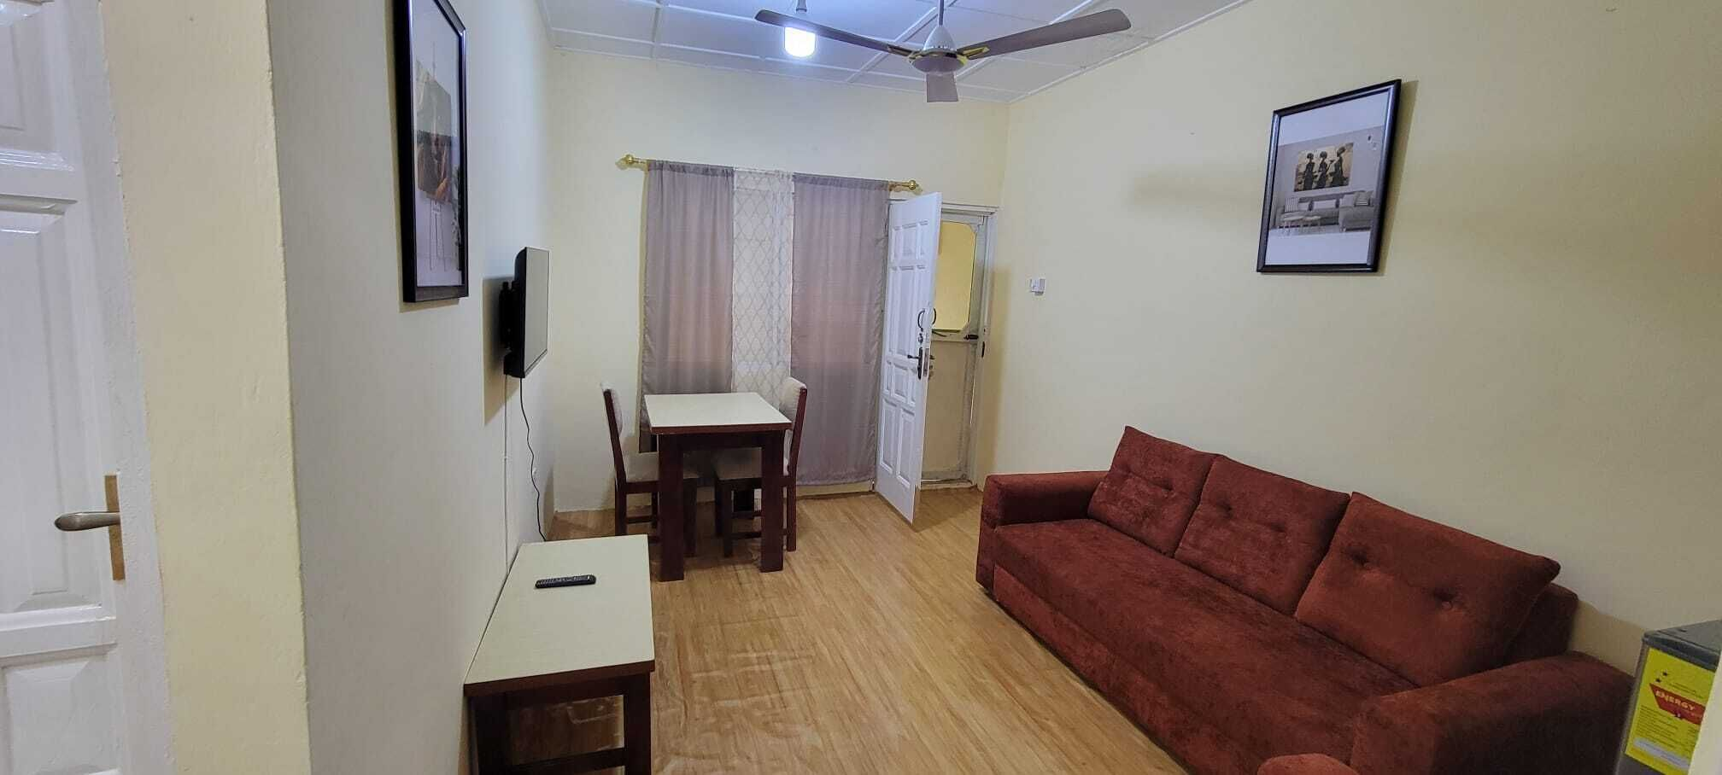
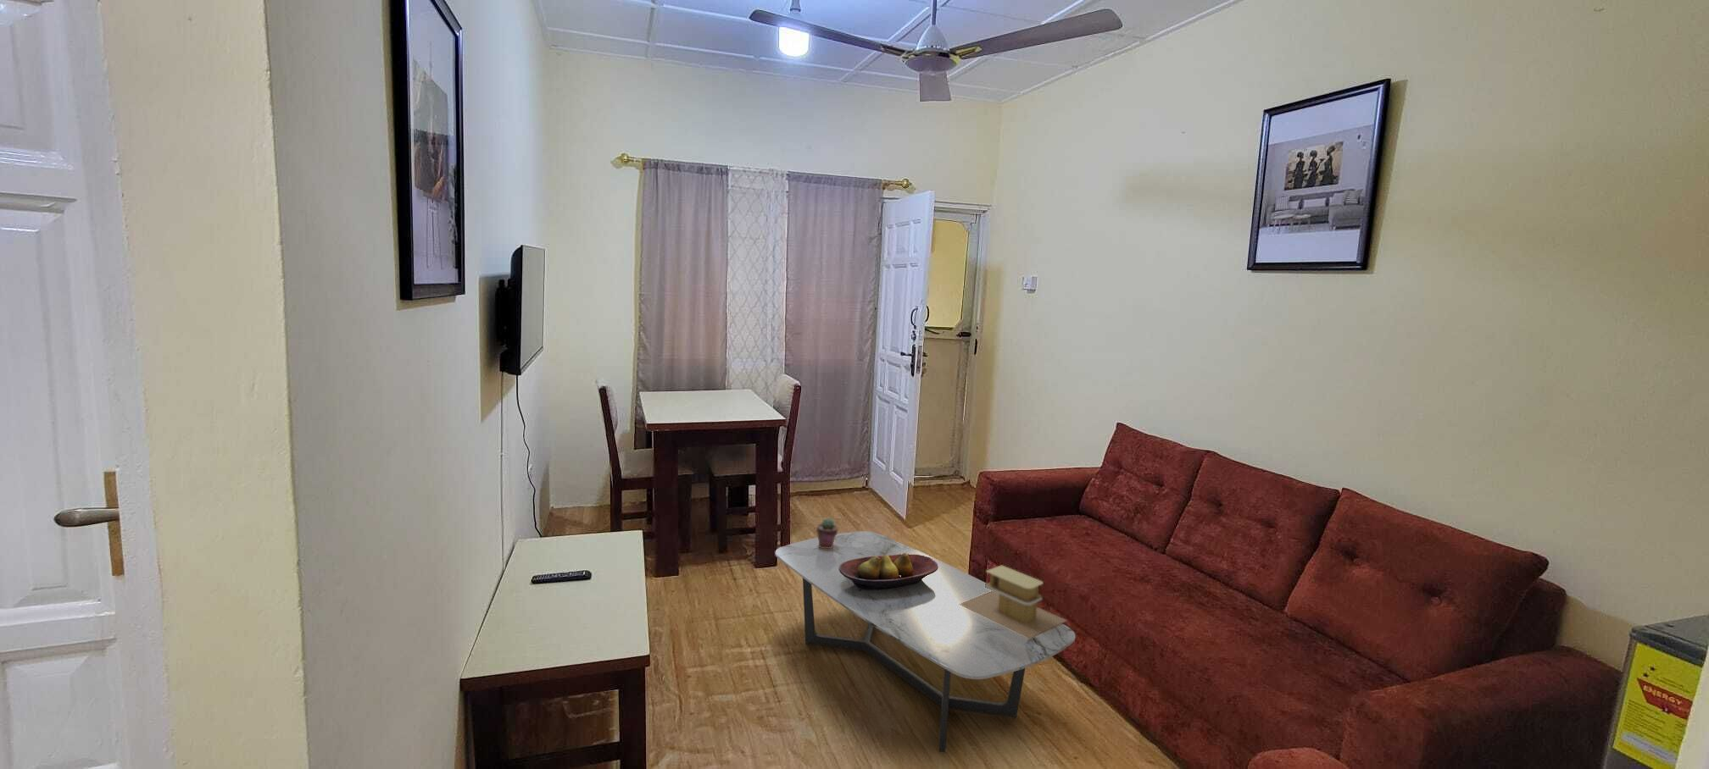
+ fruit bowl [838,553,938,589]
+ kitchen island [959,565,1068,638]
+ potted succulent [815,517,839,548]
+ coffee table [774,530,1076,753]
